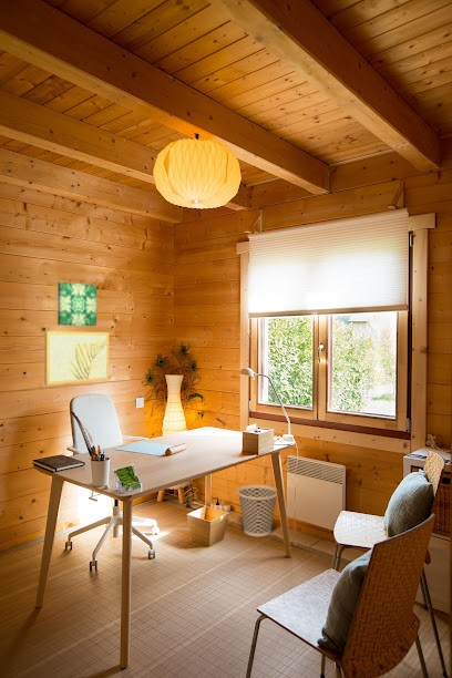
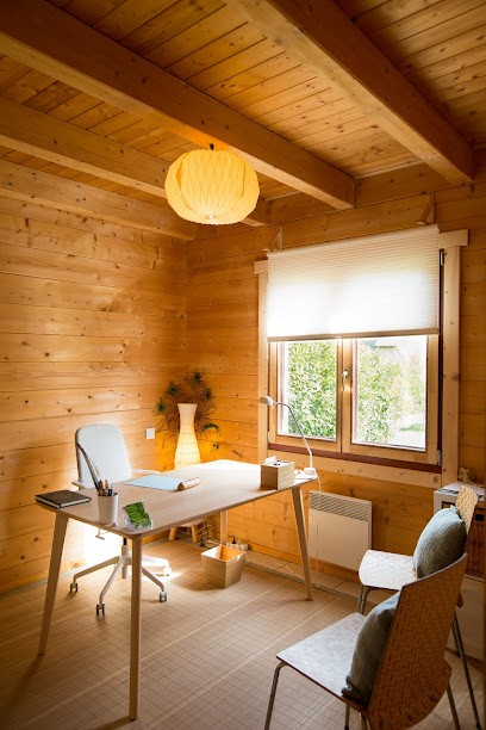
- wastebasket [236,484,278,537]
- wall art [56,281,97,327]
- wall art [43,330,110,386]
